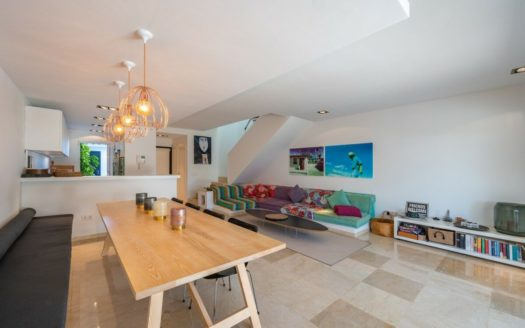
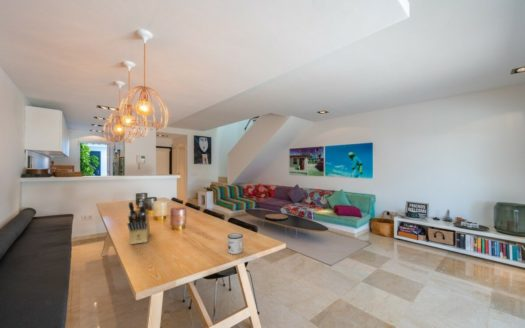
+ knife block [126,198,151,245]
+ mug [226,232,244,255]
